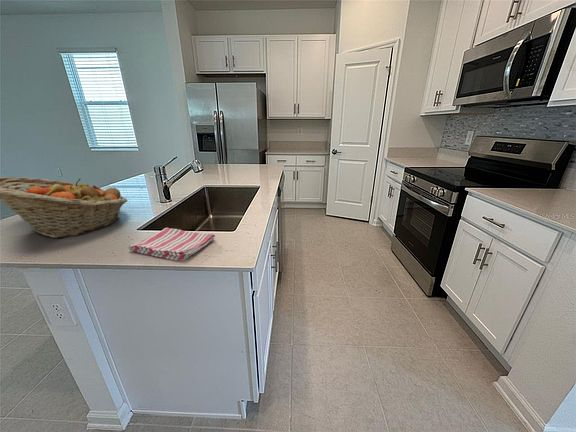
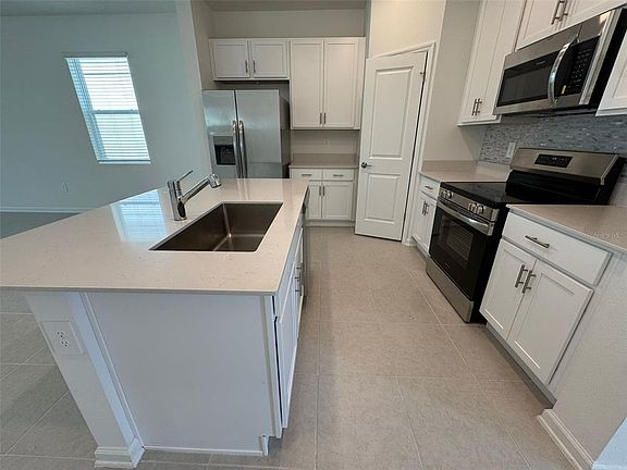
- fruit basket [0,176,129,239]
- dish towel [128,227,216,262]
